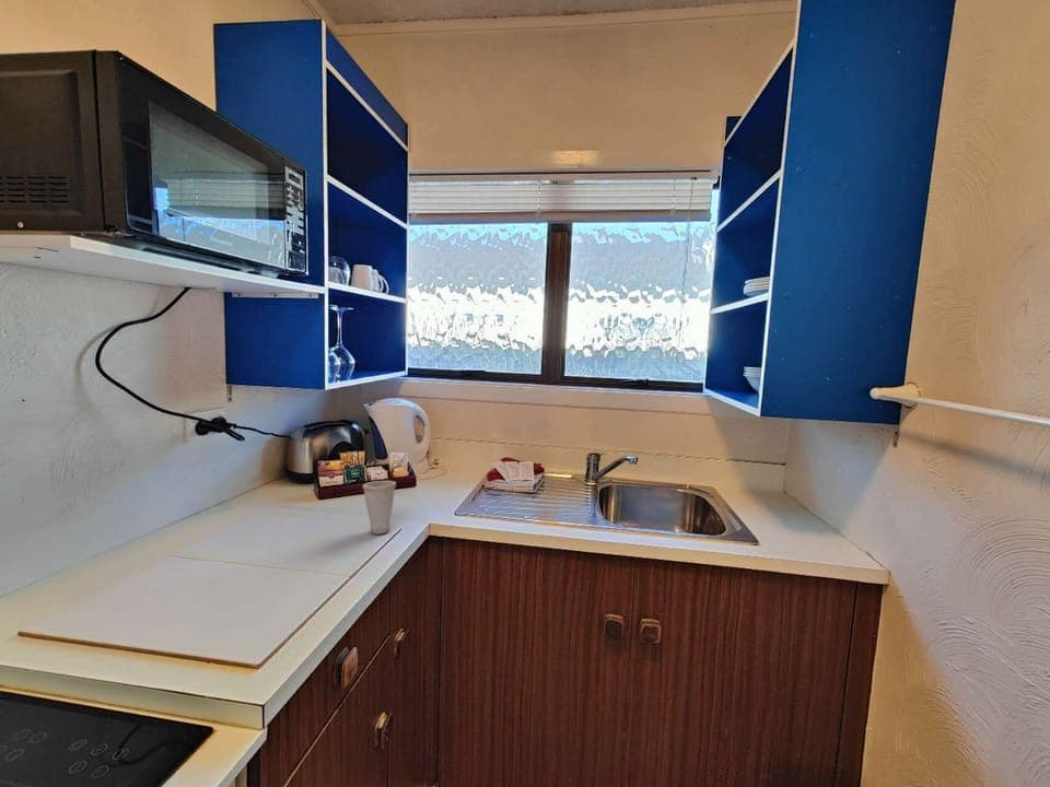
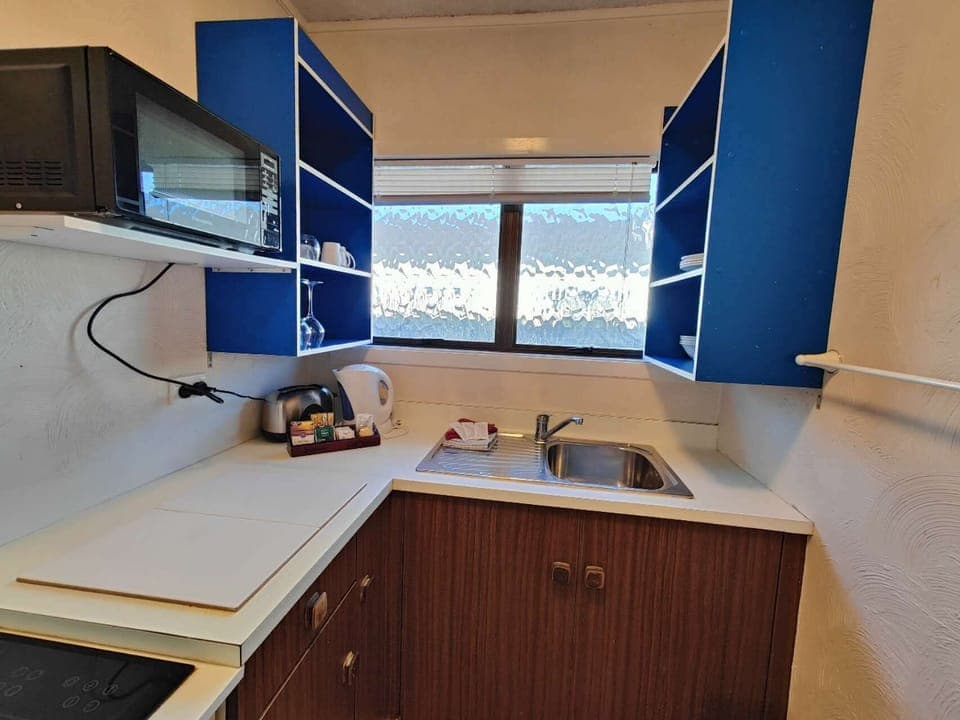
- cup [362,480,397,536]
